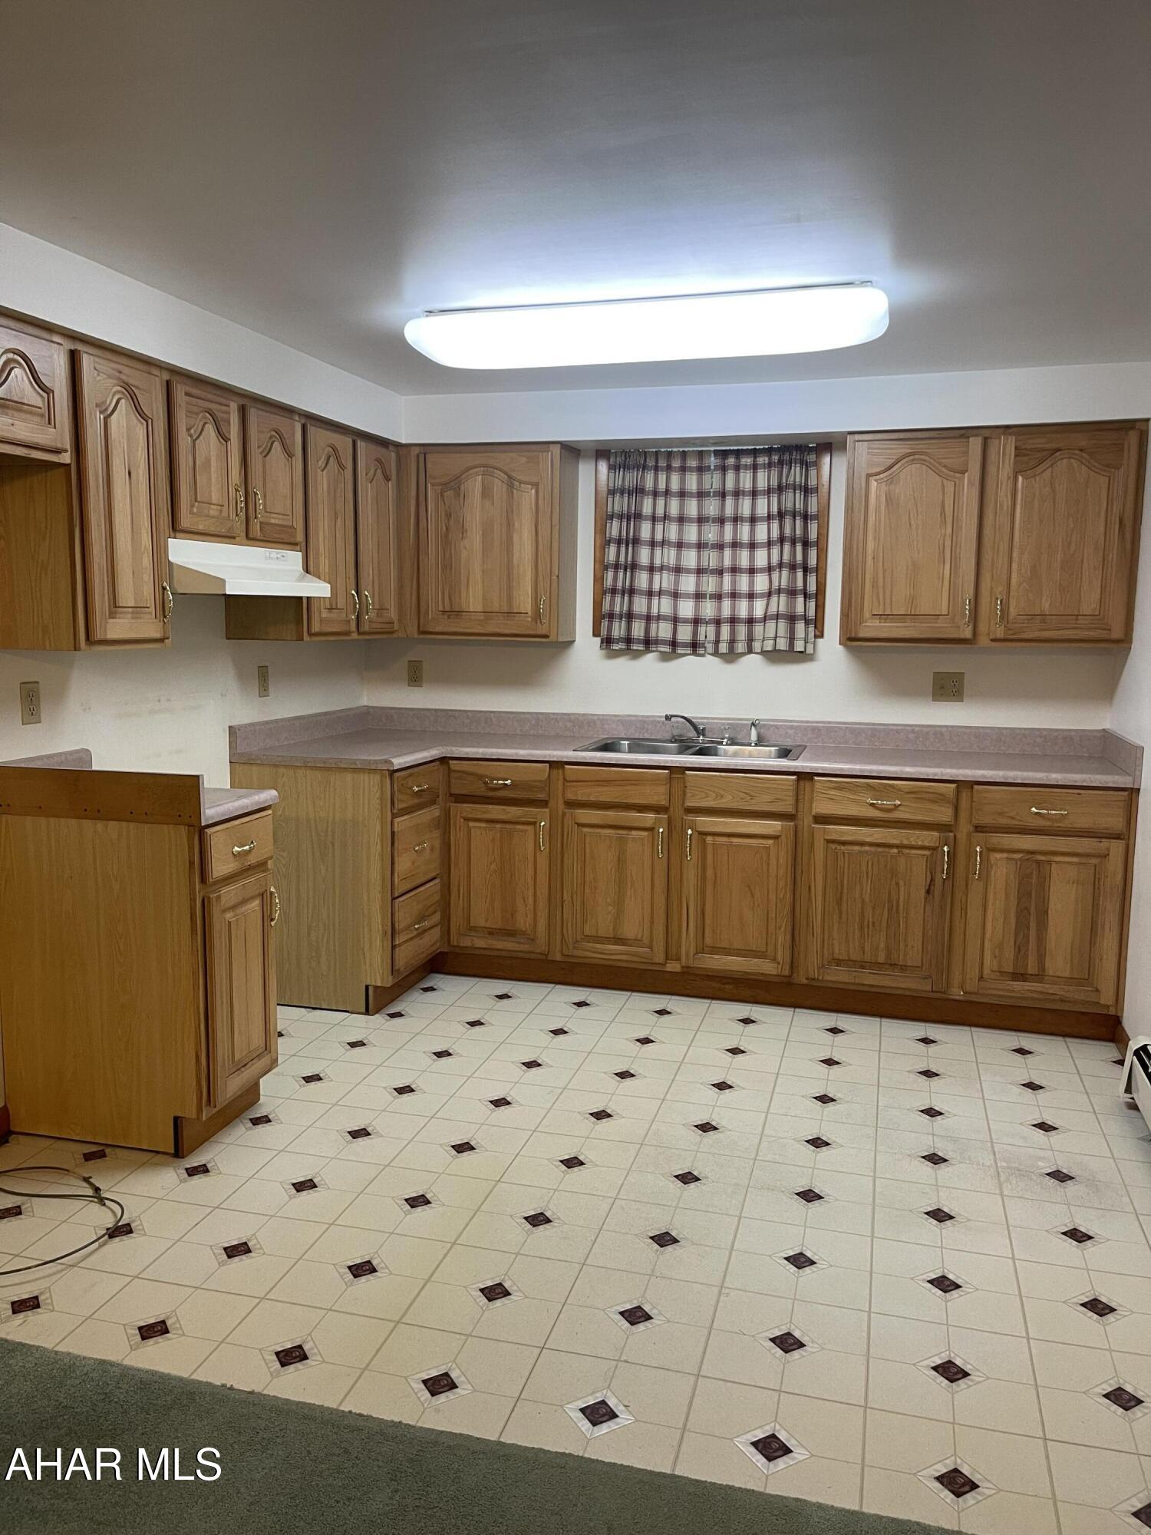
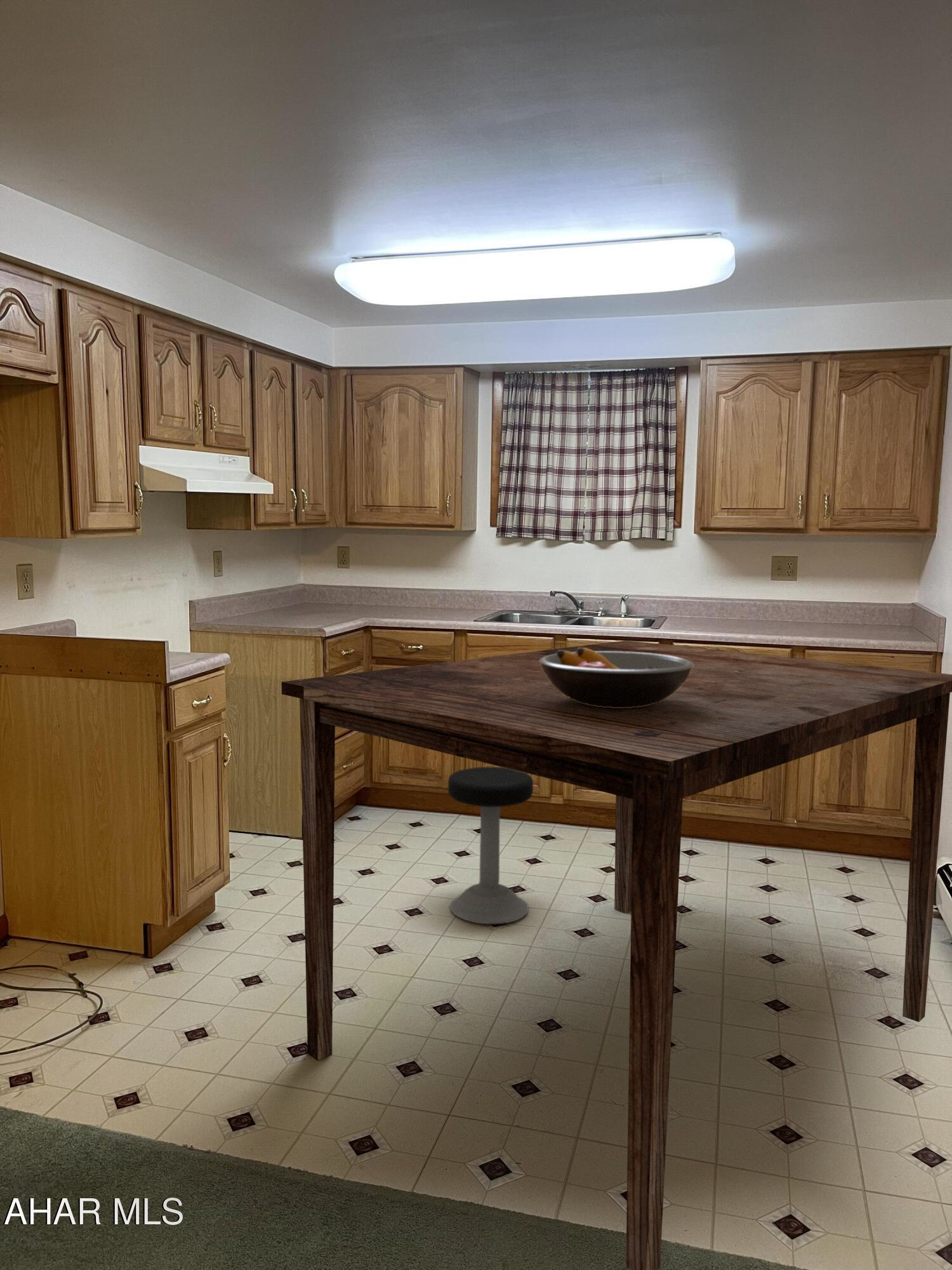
+ dining table [281,640,952,1270]
+ stool [447,766,534,925]
+ fruit bowl [539,648,694,708]
